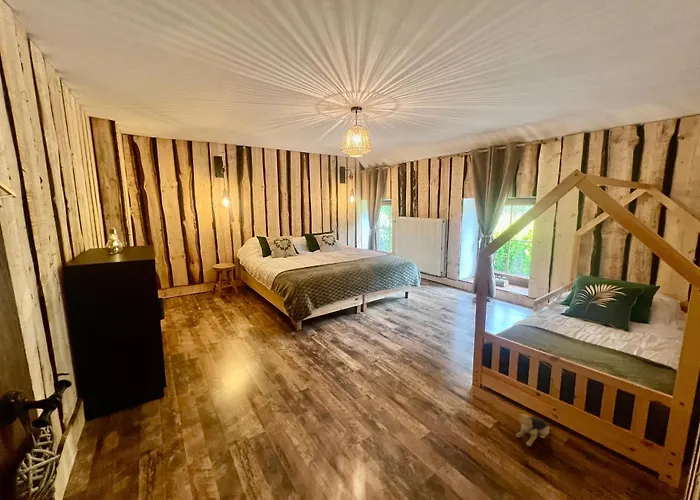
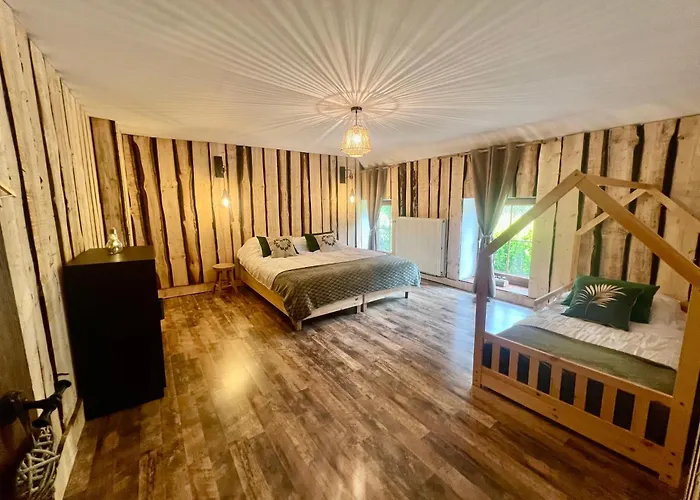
- plush toy [515,413,551,447]
